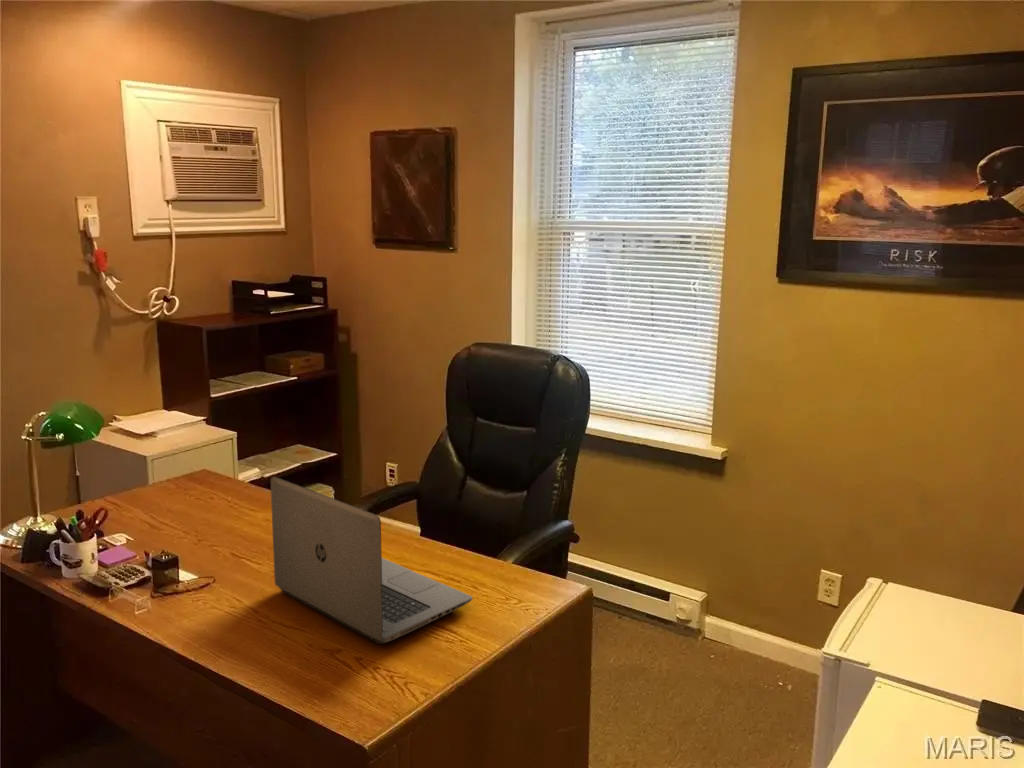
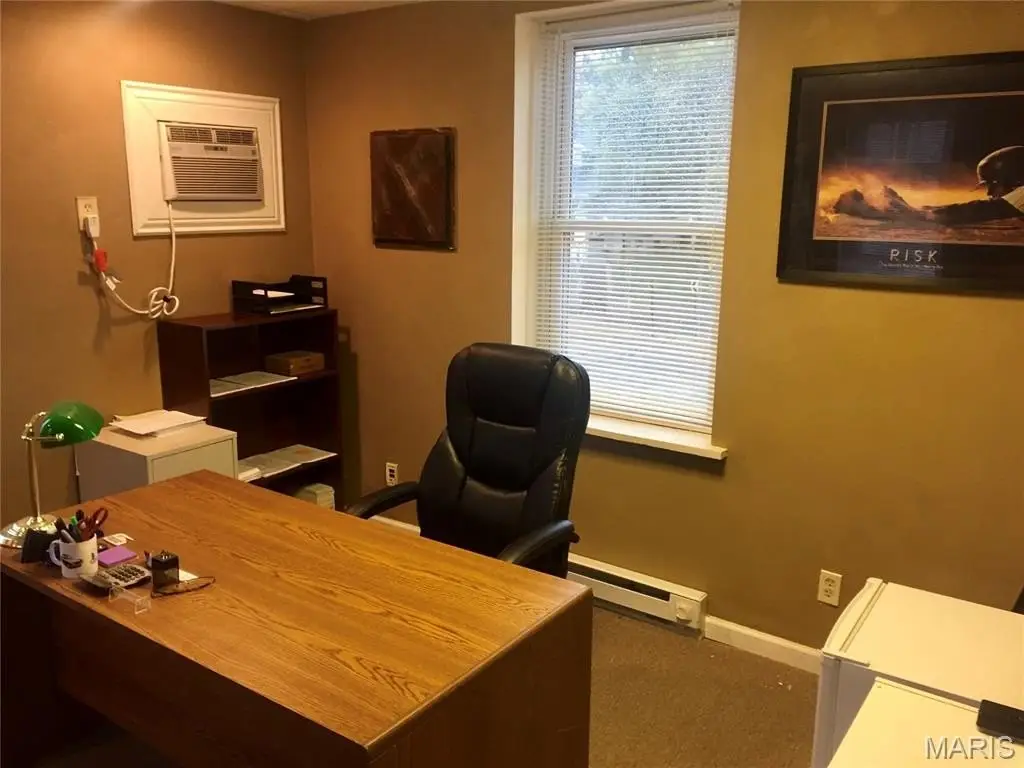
- laptop [270,476,474,645]
